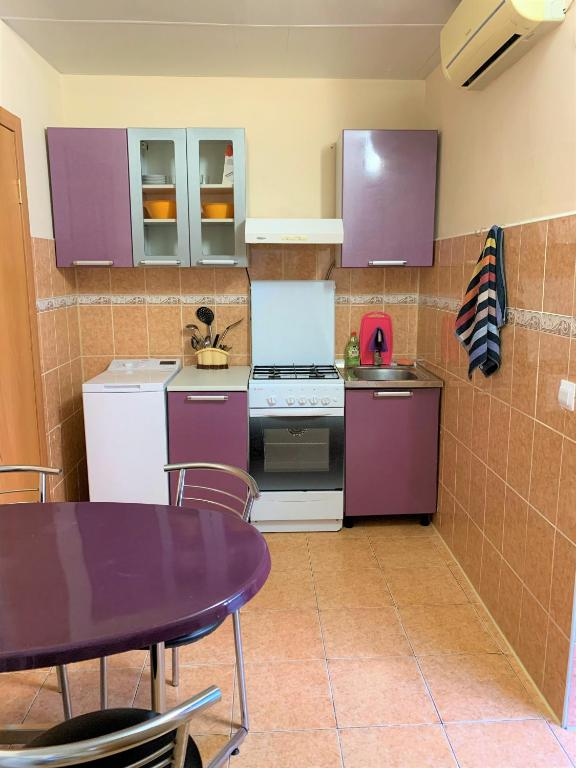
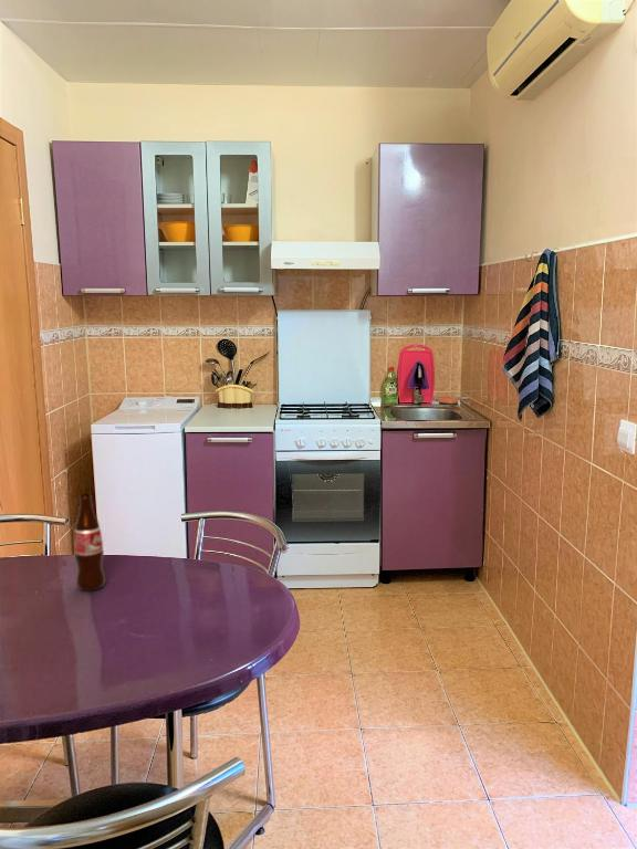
+ bottle [73,493,106,591]
